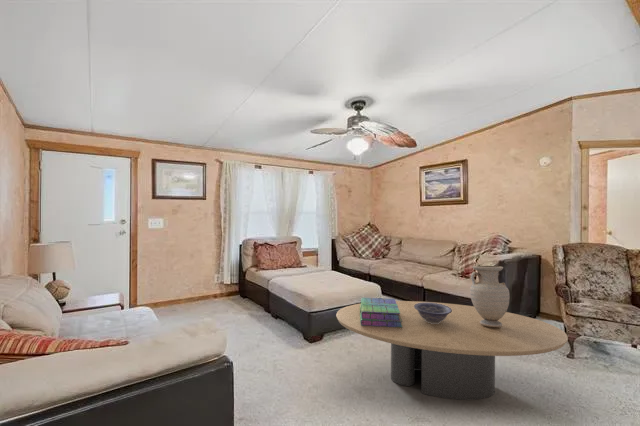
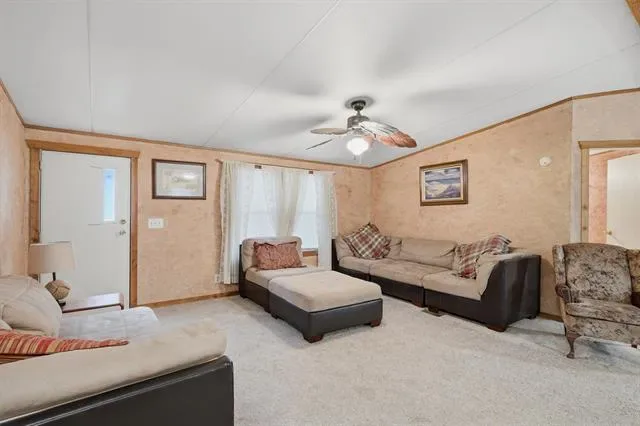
- vase [469,265,511,327]
- stack of books [359,297,402,327]
- coffee table [335,300,569,401]
- decorative bowl [414,302,452,324]
